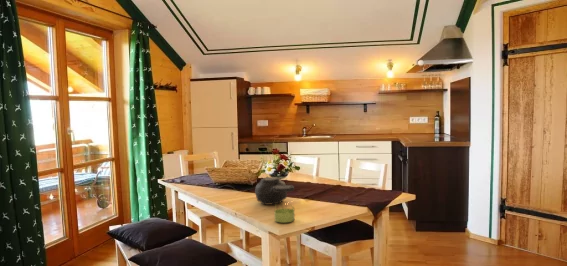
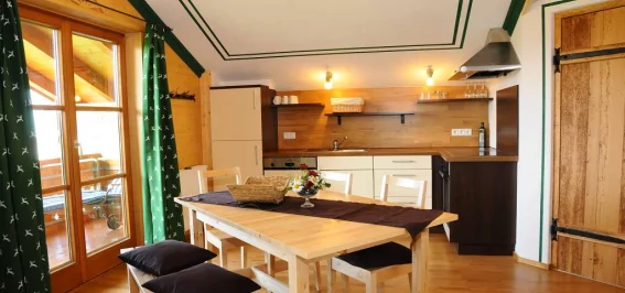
- teapot [254,176,291,206]
- jar [273,184,295,224]
